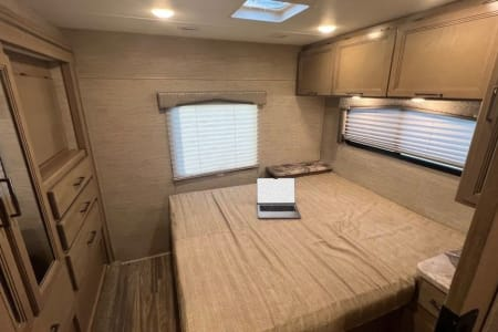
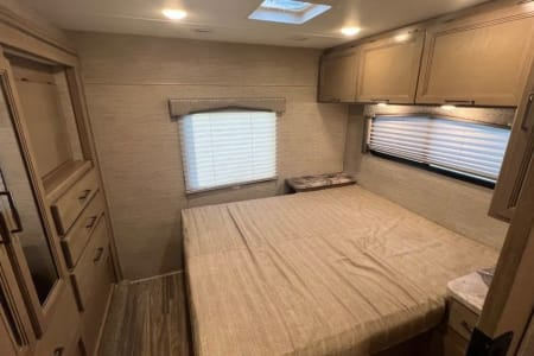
- laptop [256,177,302,219]
